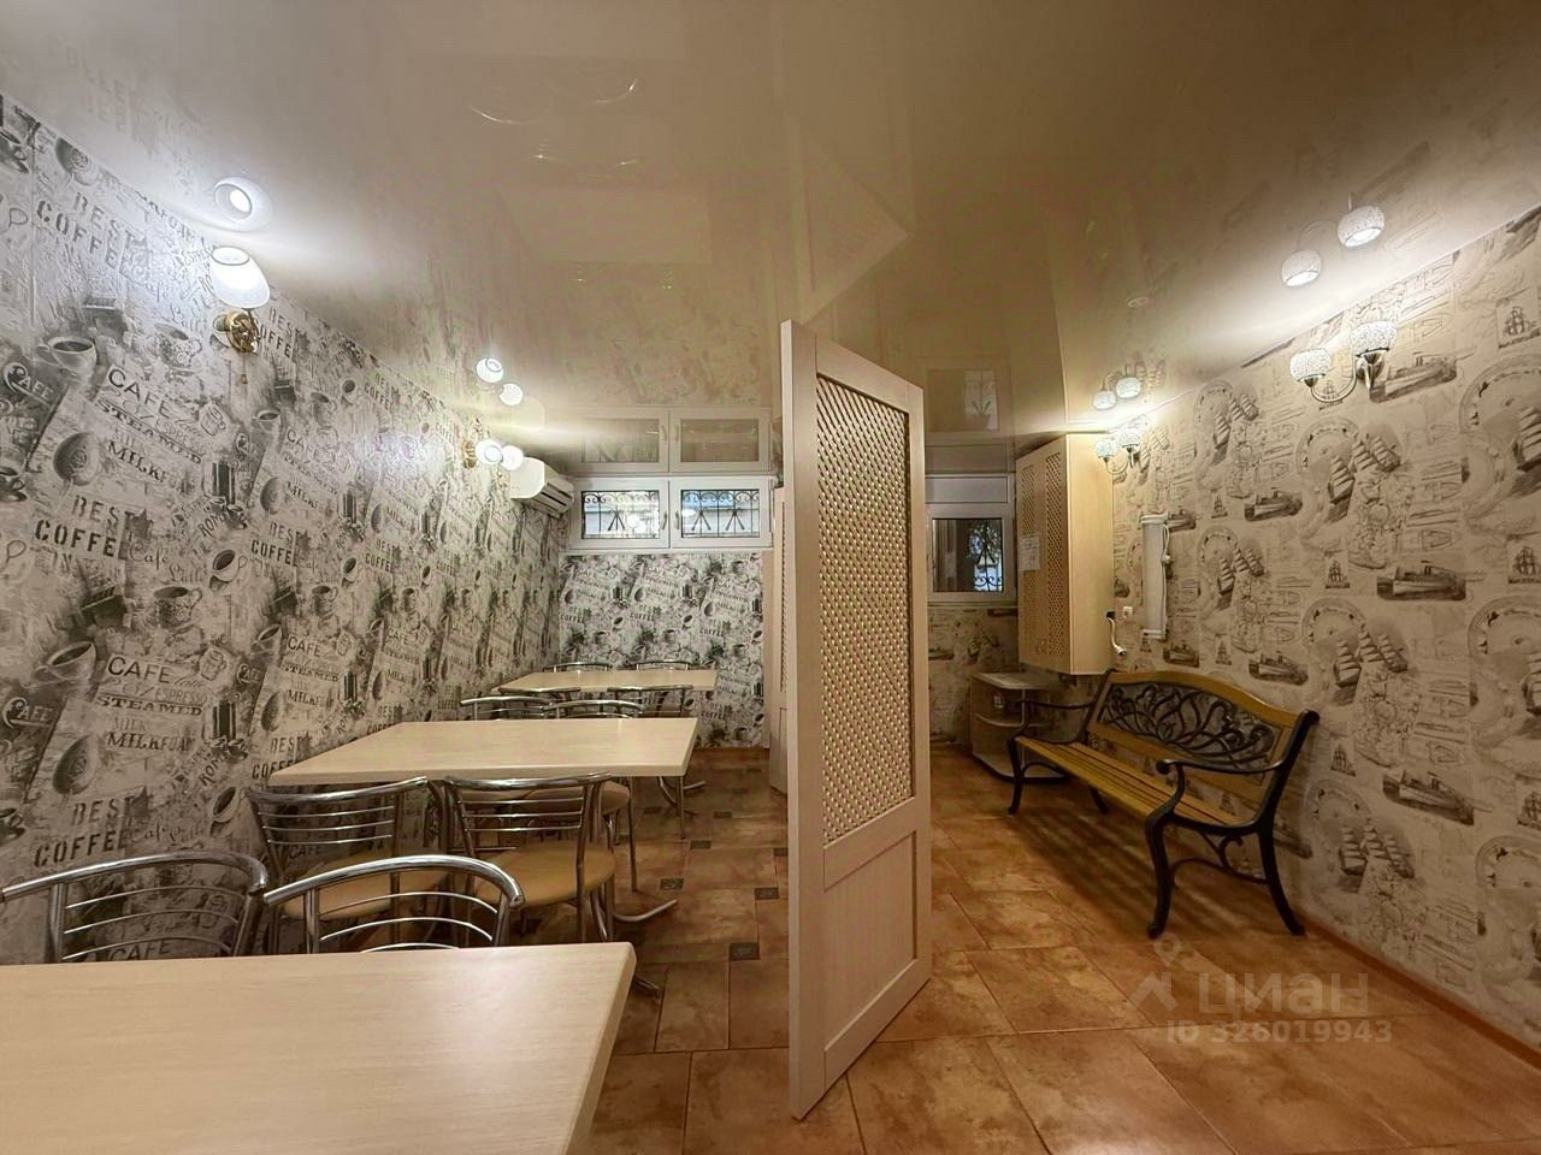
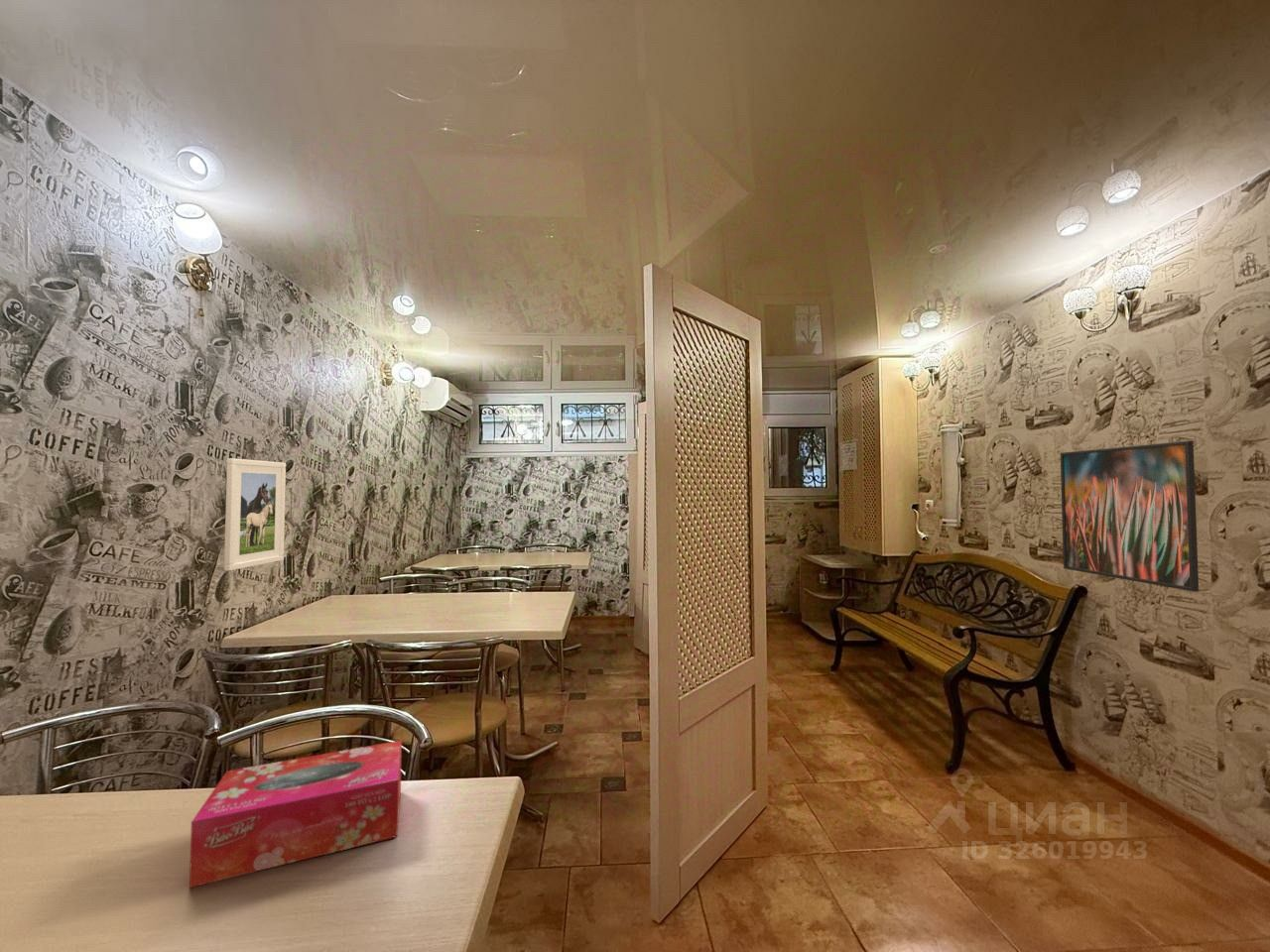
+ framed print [223,457,287,571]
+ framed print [1060,439,1200,593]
+ tissue box [189,739,403,889]
